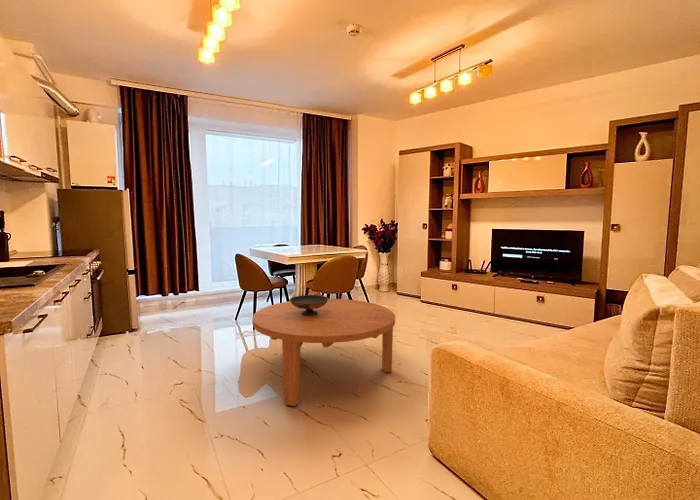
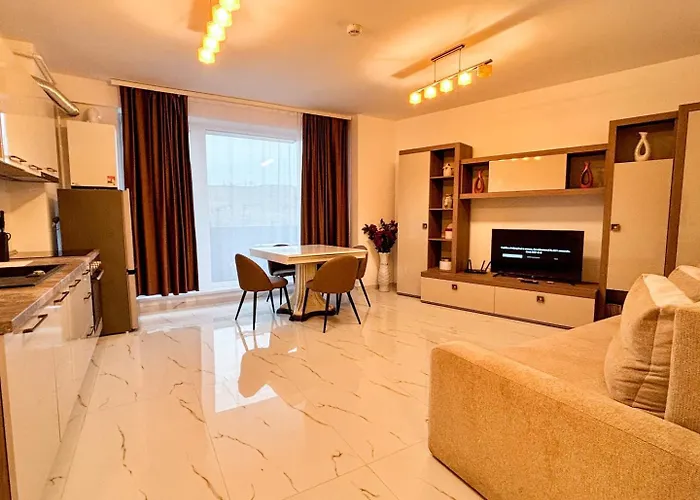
- coffee table [251,298,396,407]
- decorative bowl [289,293,329,316]
